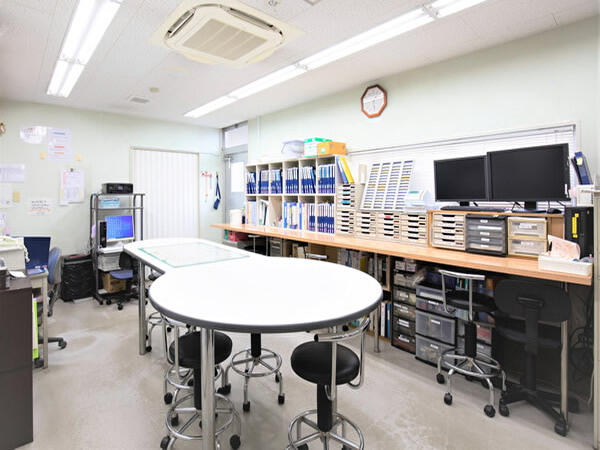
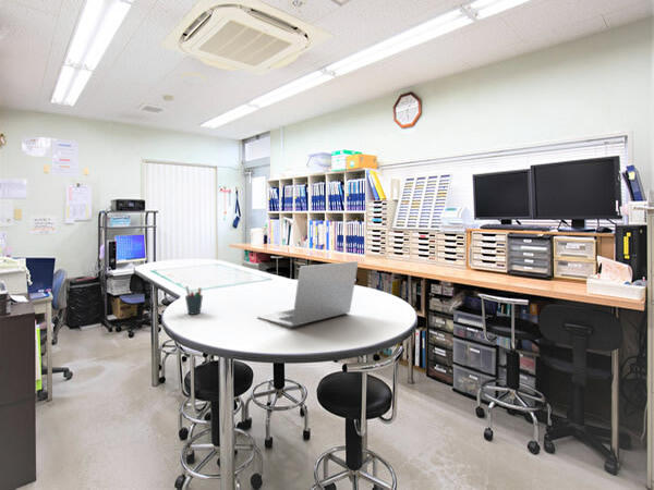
+ laptop [256,260,359,328]
+ pen holder [184,285,204,316]
